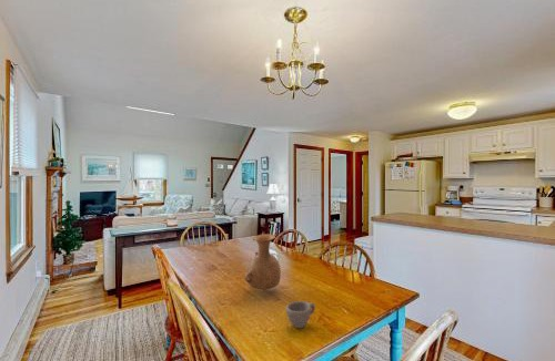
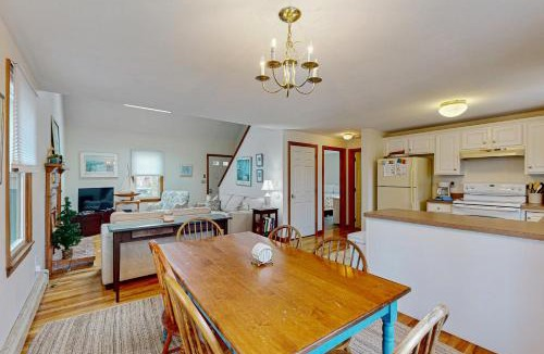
- cup [285,300,316,329]
- vase [244,234,282,291]
